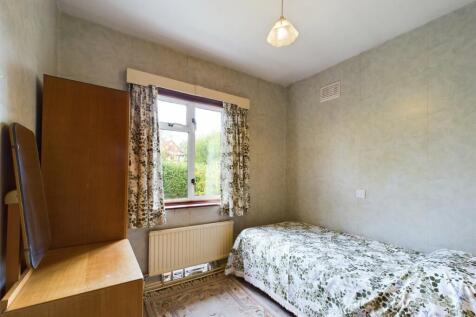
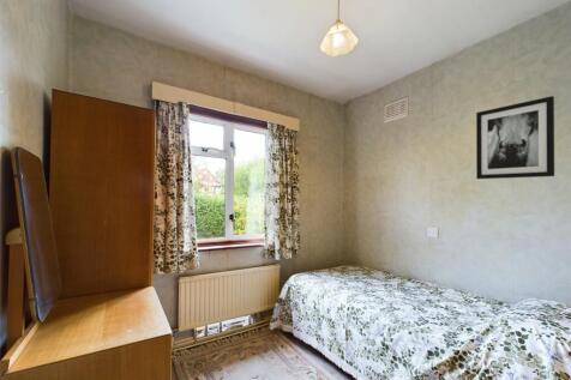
+ wall art [475,95,555,180]
